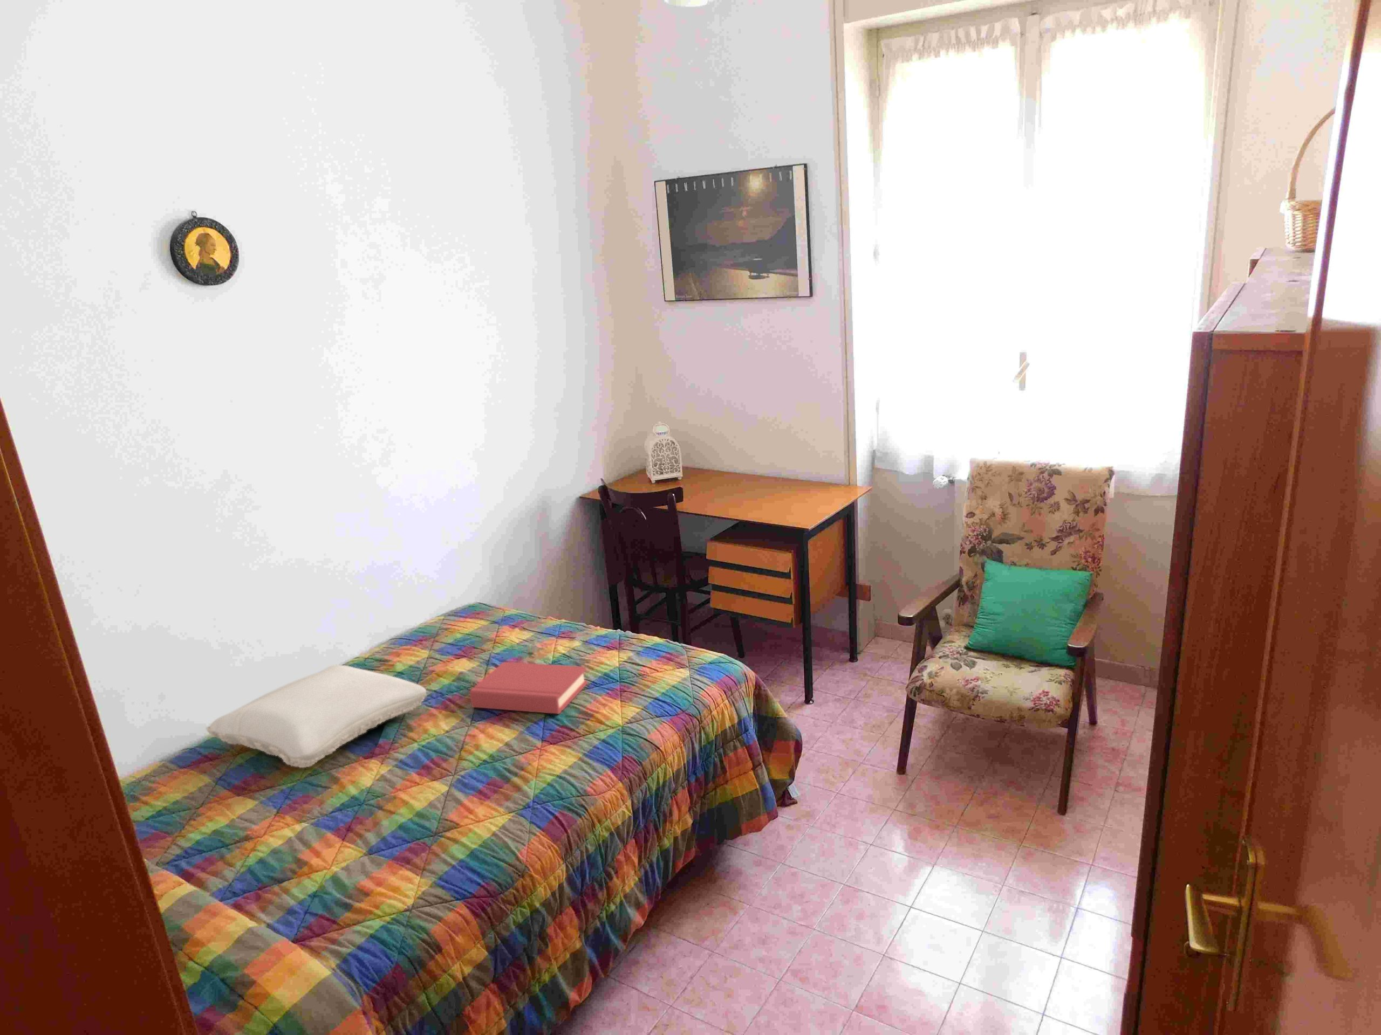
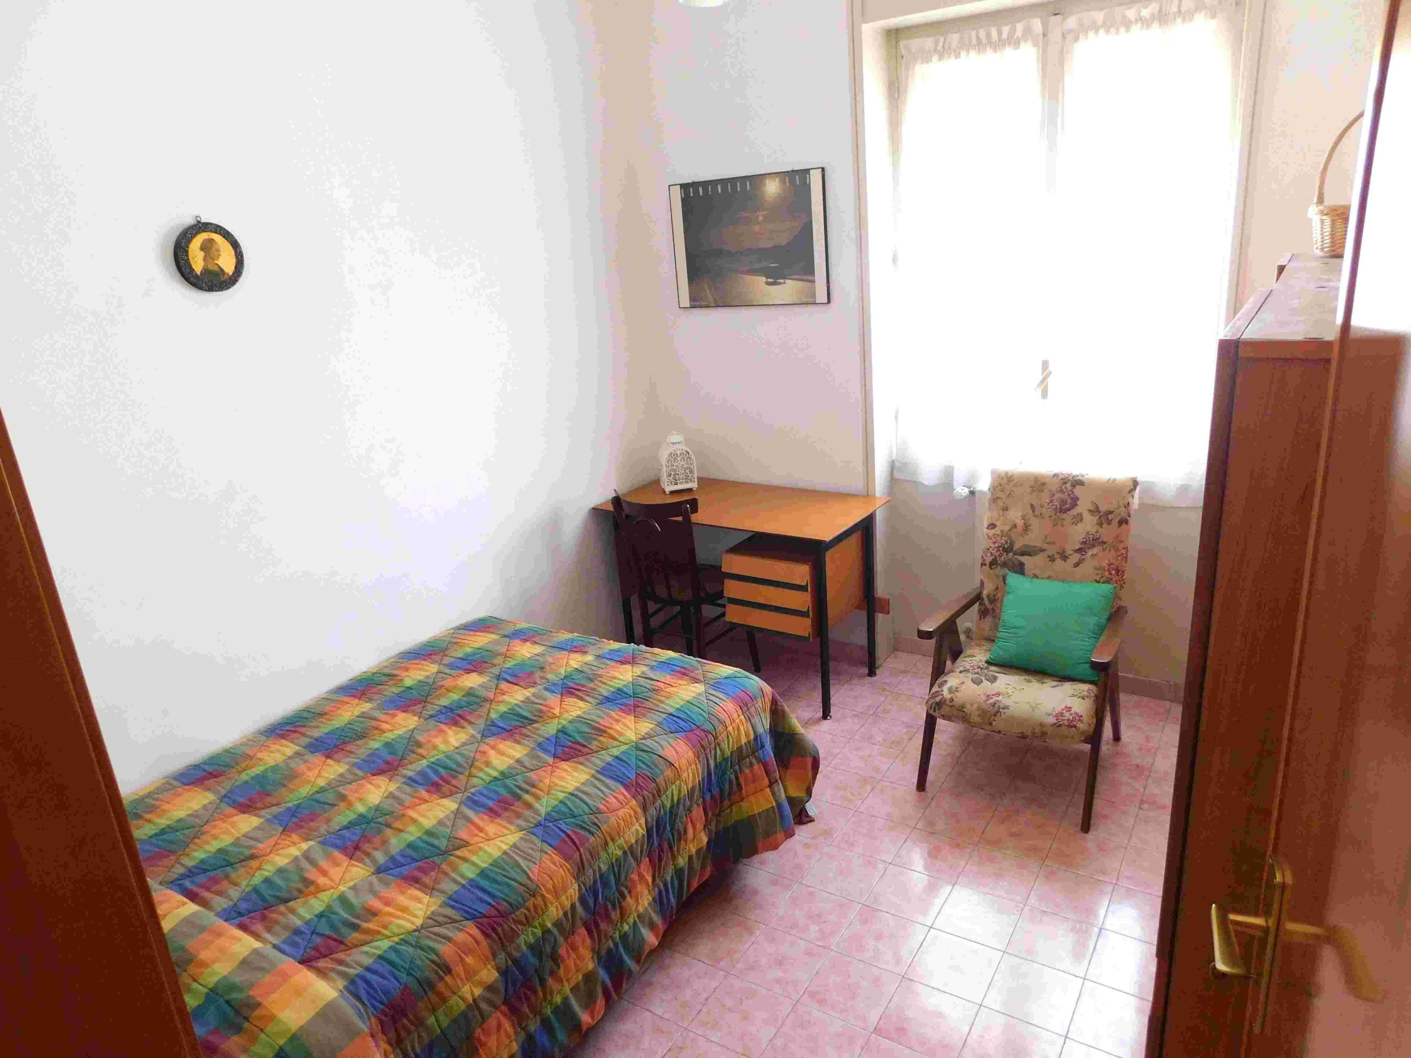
- hardback book [469,661,588,714]
- pillow [206,664,427,769]
